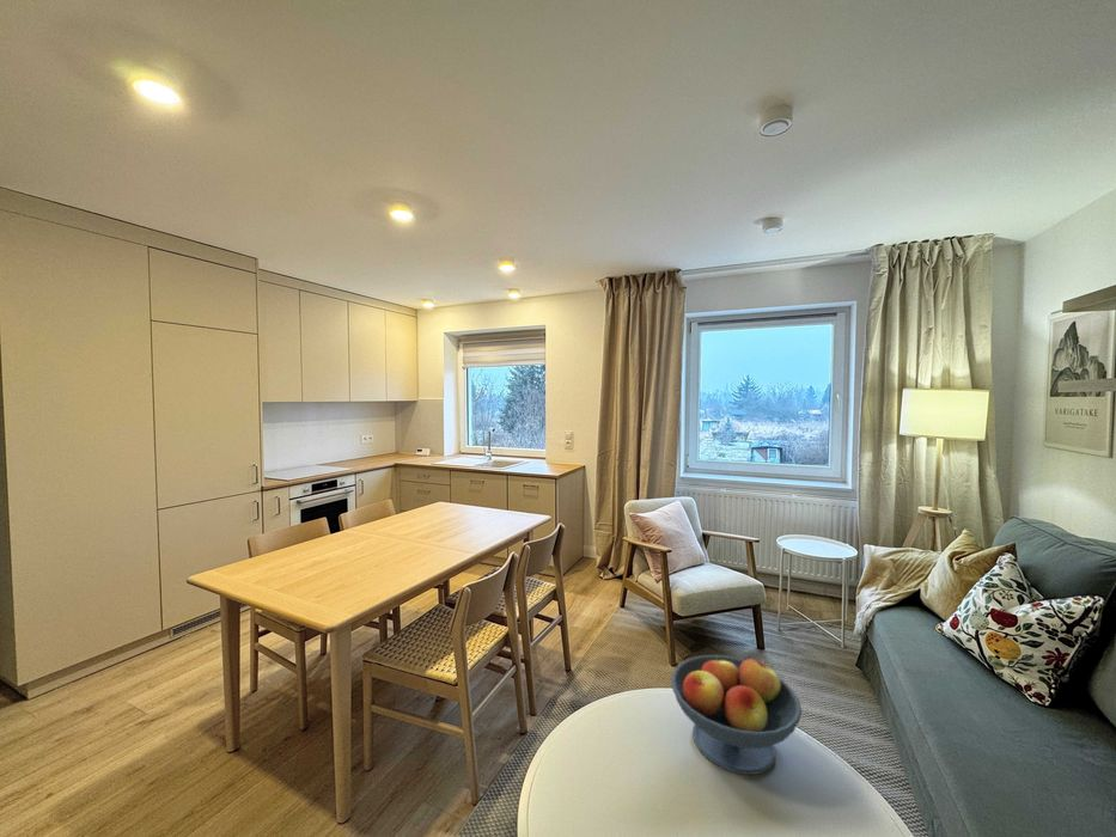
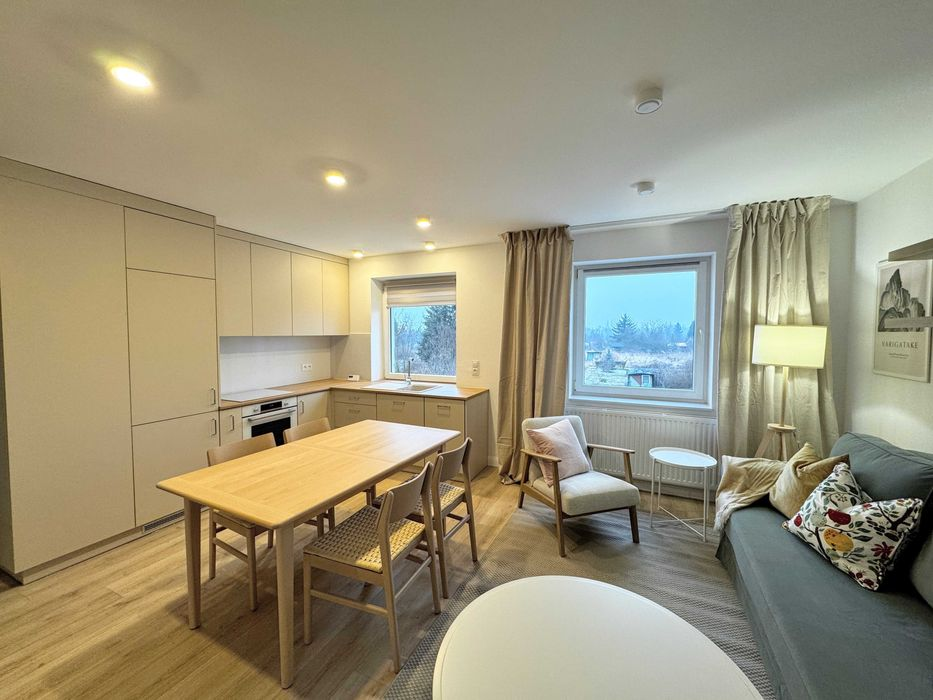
- fruit bowl [670,654,803,776]
